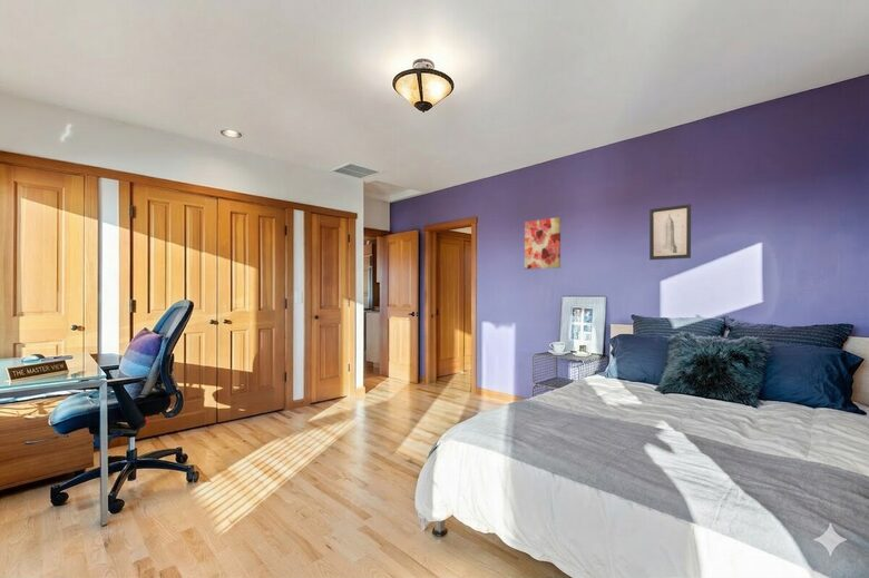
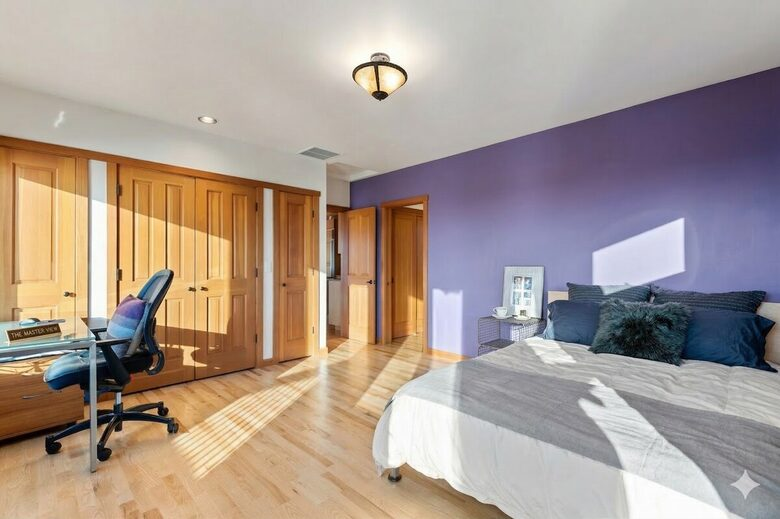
- wall art [648,203,692,261]
- wall art [524,216,562,271]
